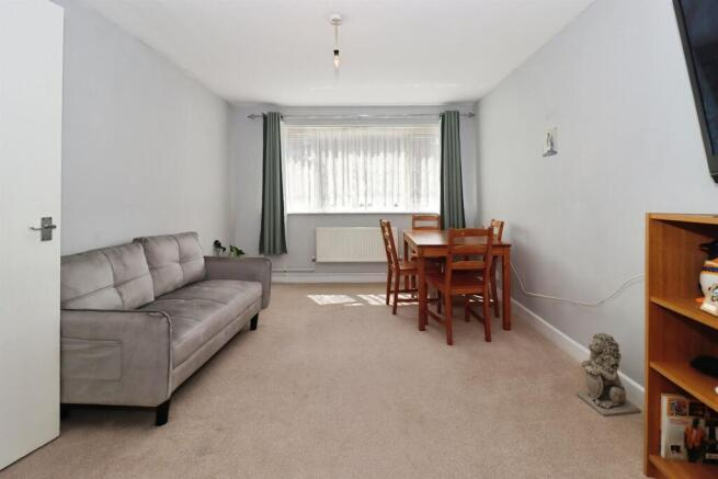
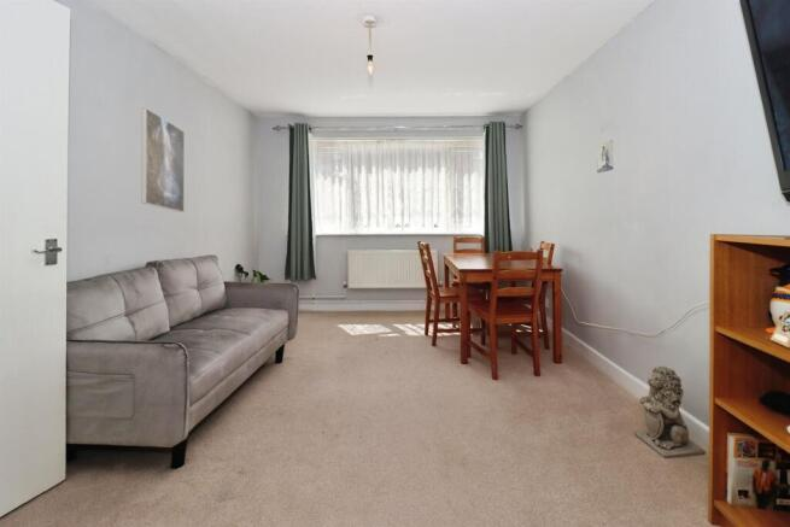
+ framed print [141,107,186,213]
